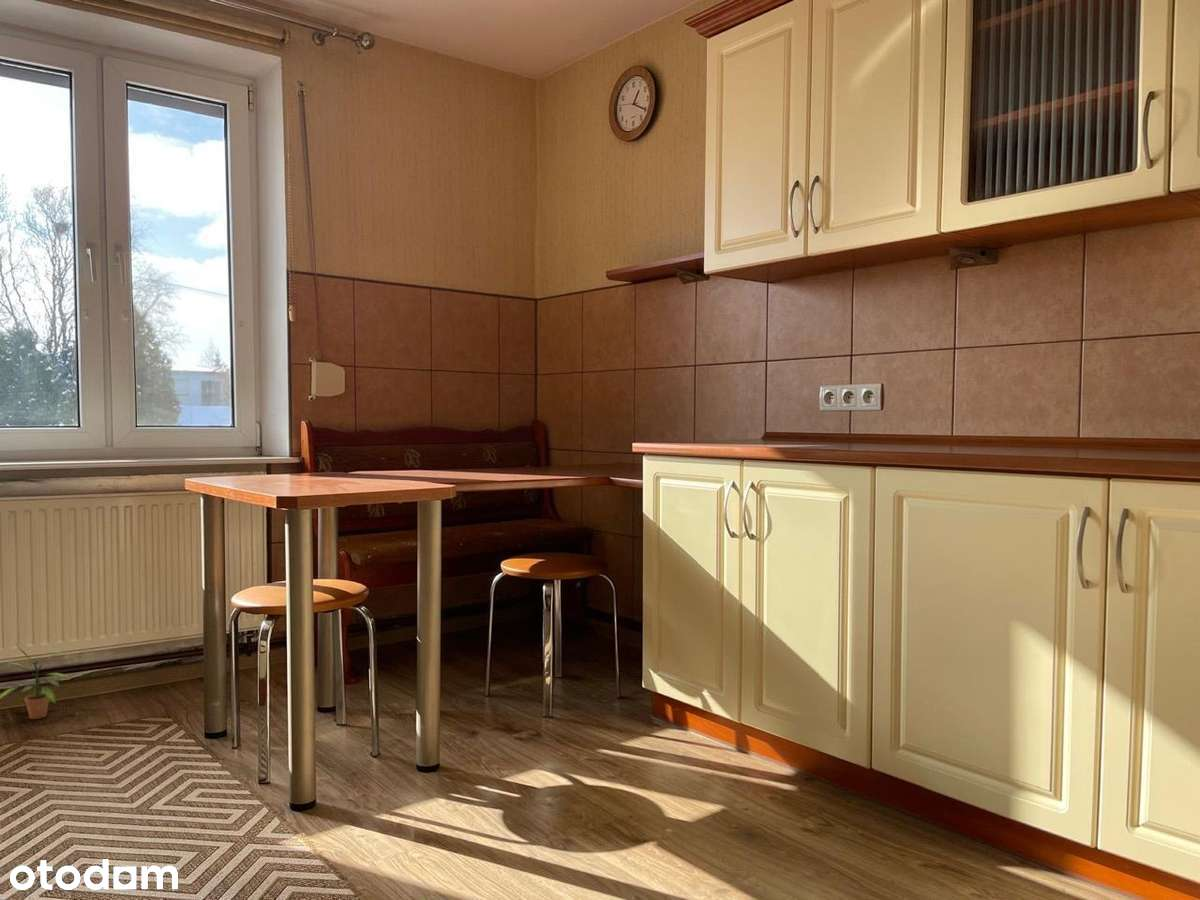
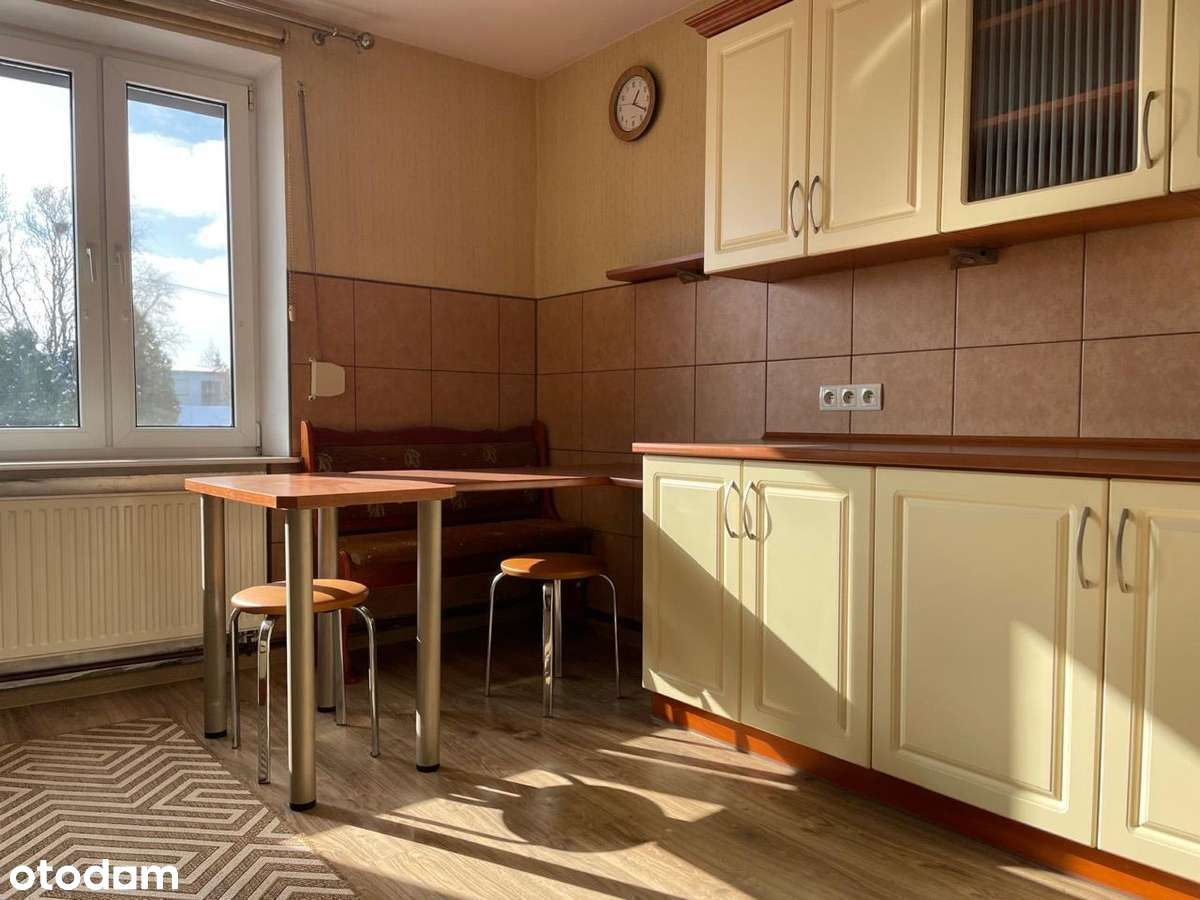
- potted plant [0,642,72,720]
